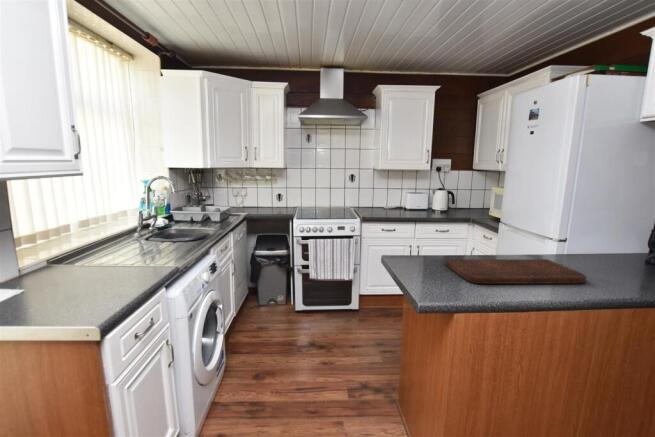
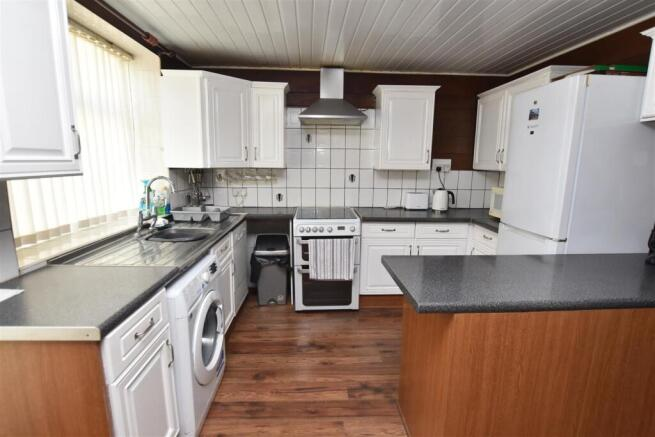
- cutting board [444,258,588,285]
